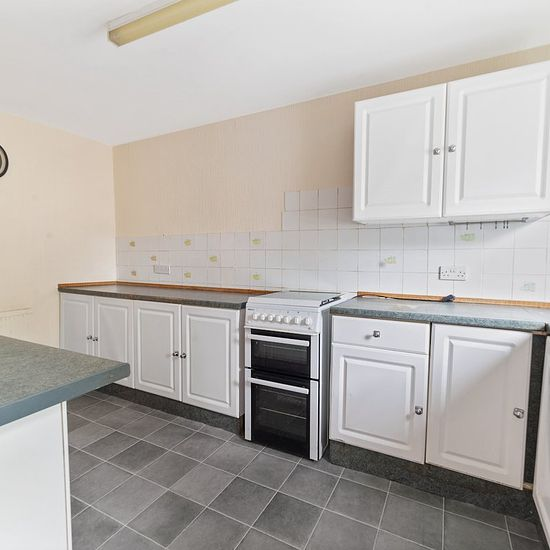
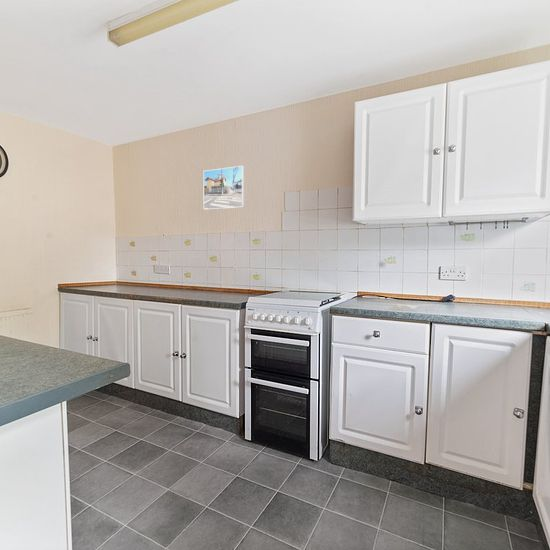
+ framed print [202,165,246,211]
